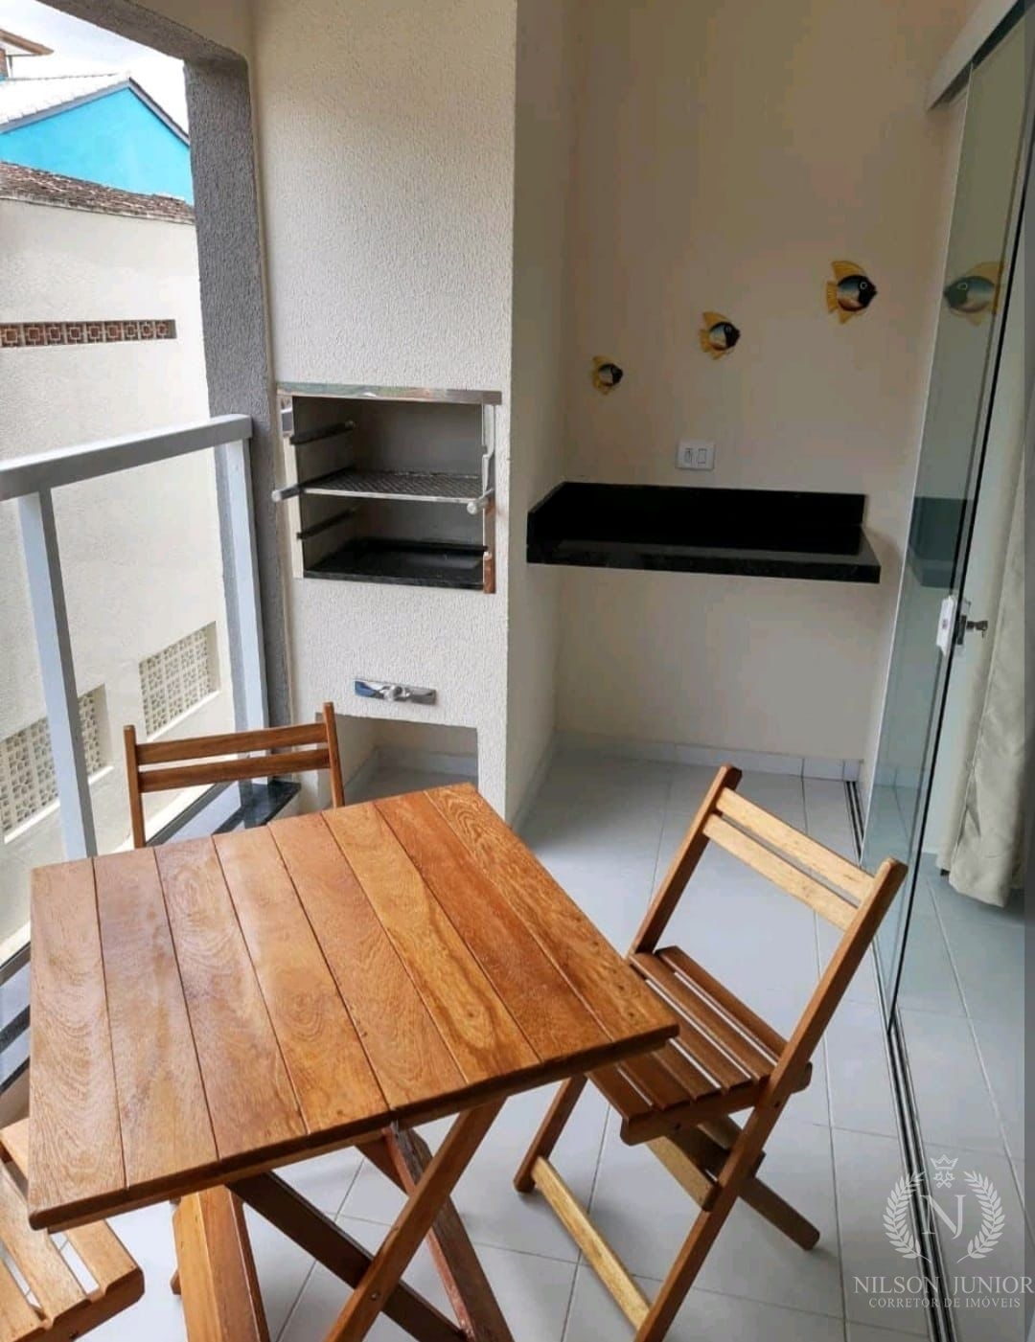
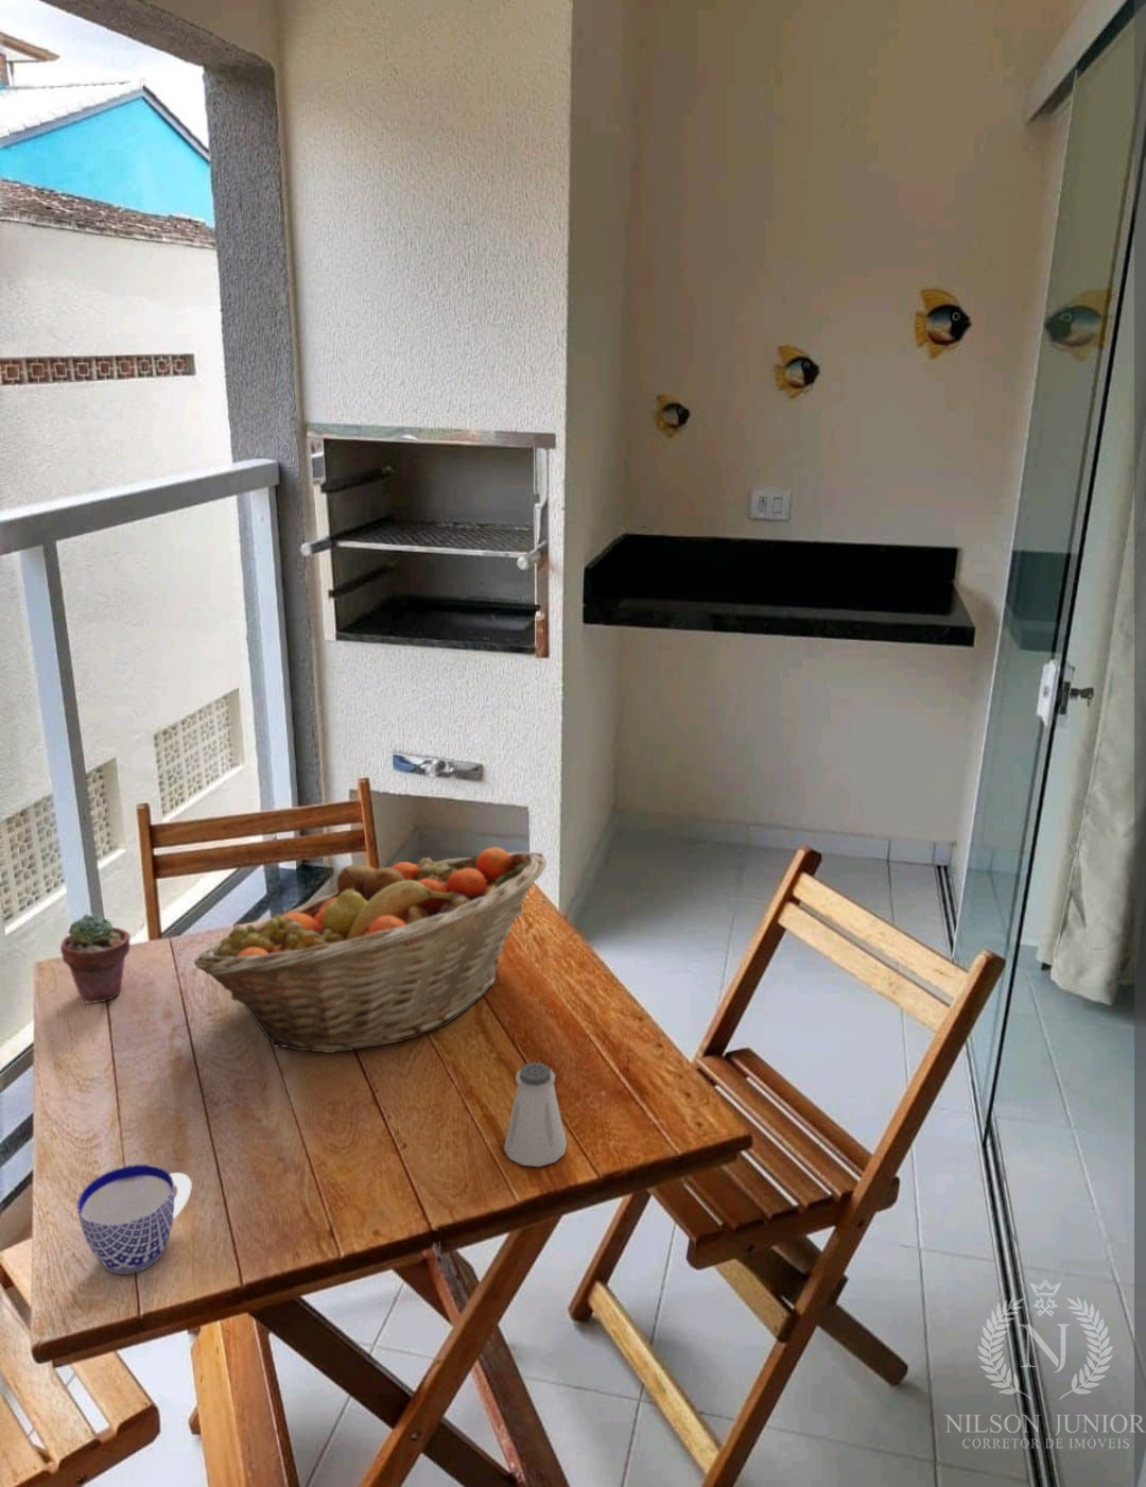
+ saltshaker [503,1062,568,1168]
+ cup [76,1163,193,1276]
+ fruit basket [193,846,548,1054]
+ potted succulent [59,913,131,1005]
